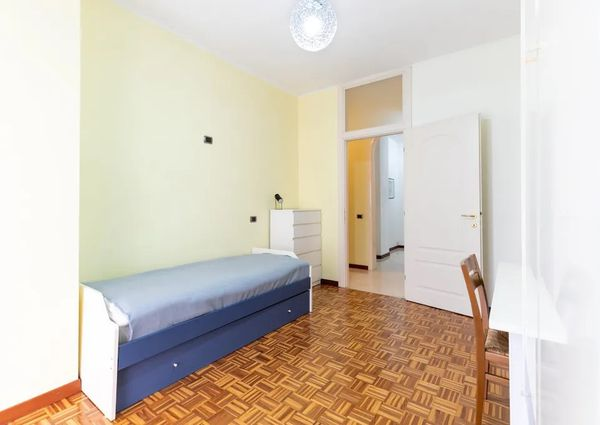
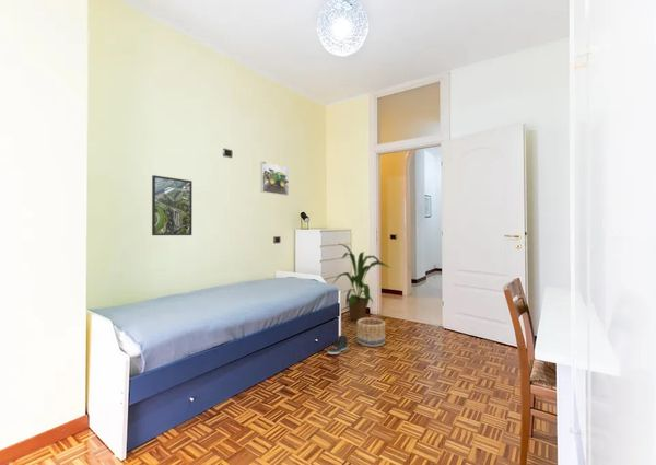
+ basket [355,316,387,348]
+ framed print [151,174,194,236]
+ sneaker [327,335,349,356]
+ house plant [331,243,391,322]
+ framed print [260,161,290,197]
